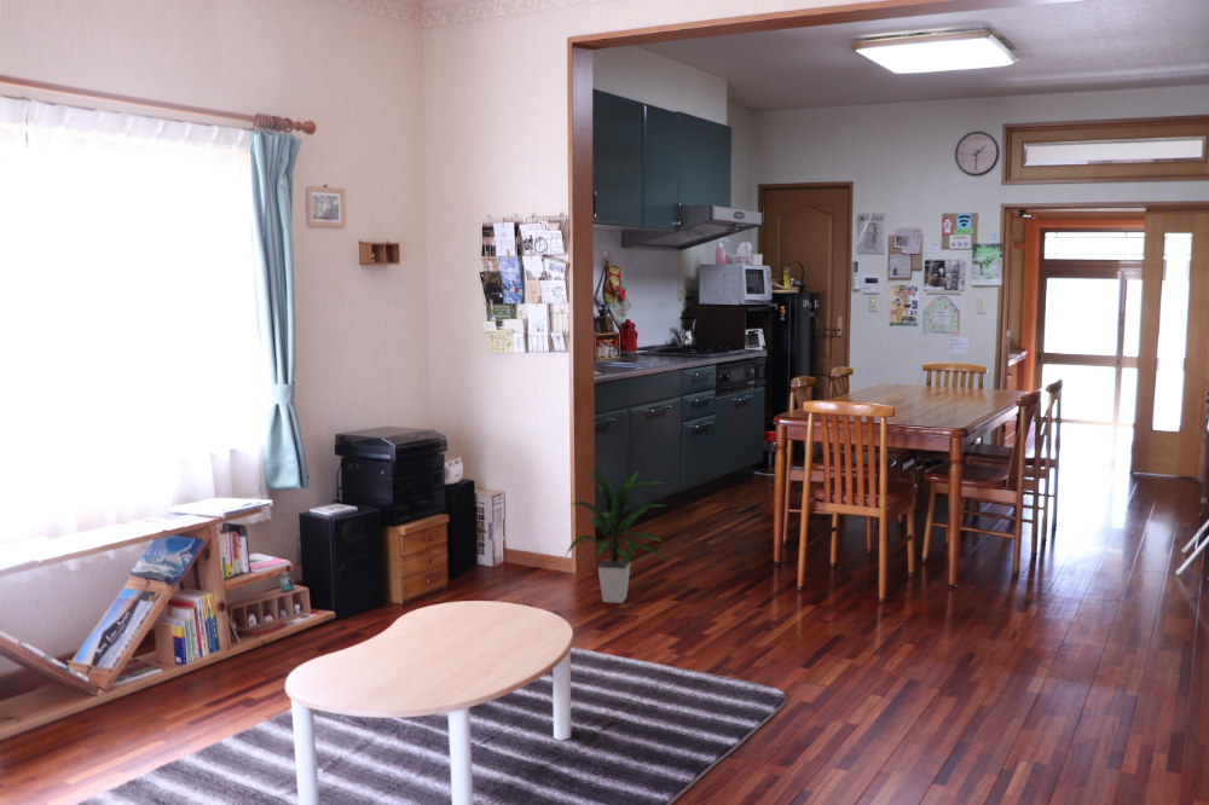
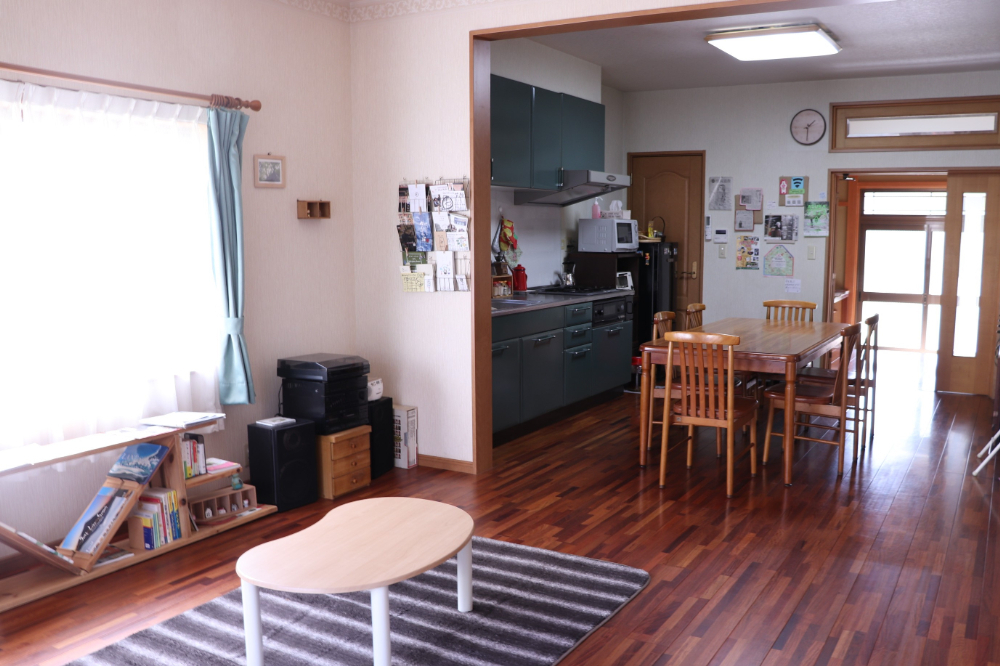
- indoor plant [565,464,667,604]
